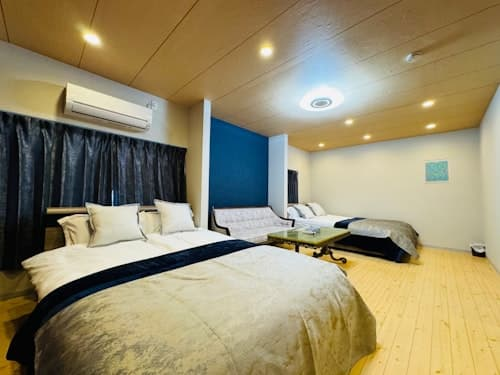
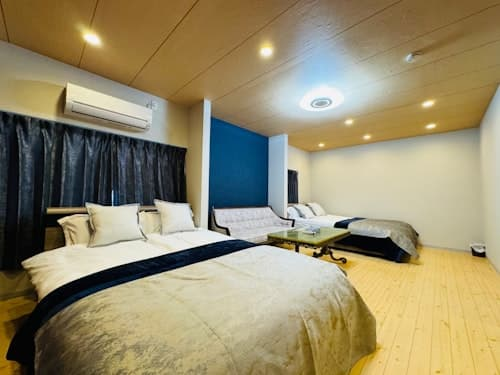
- wall art [423,158,451,184]
